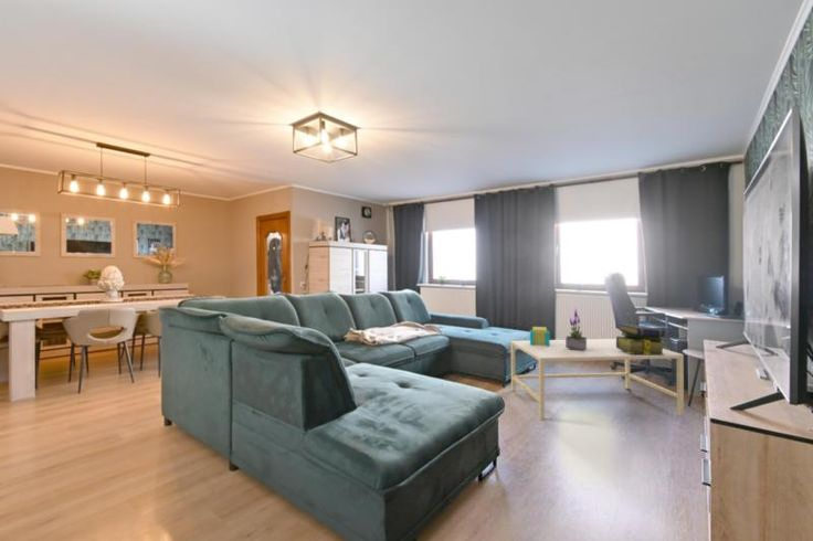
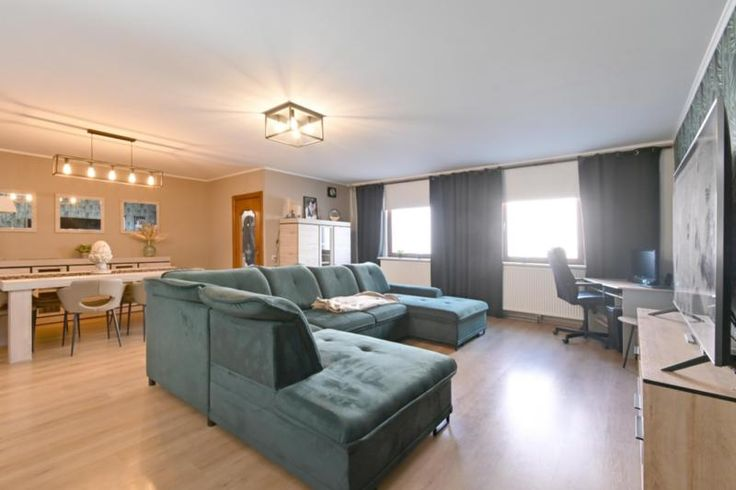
- potted plant [564,307,588,351]
- decorative box [529,326,551,346]
- coffee table [510,338,685,421]
- stack of books [615,323,666,356]
